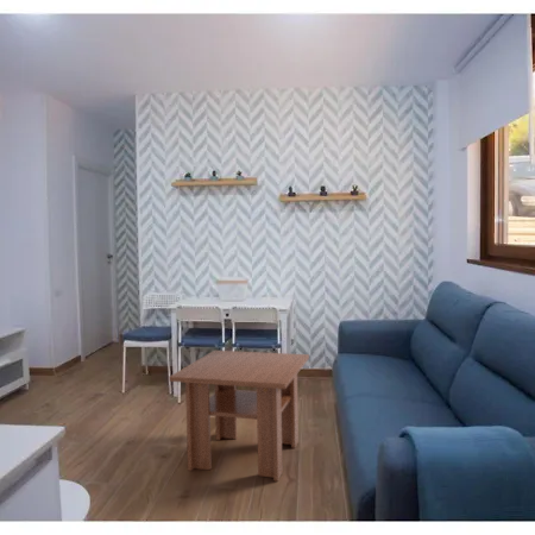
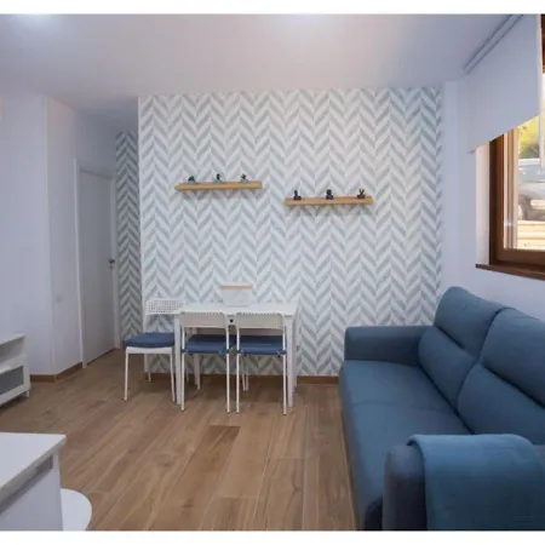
- coffee table [169,350,310,483]
